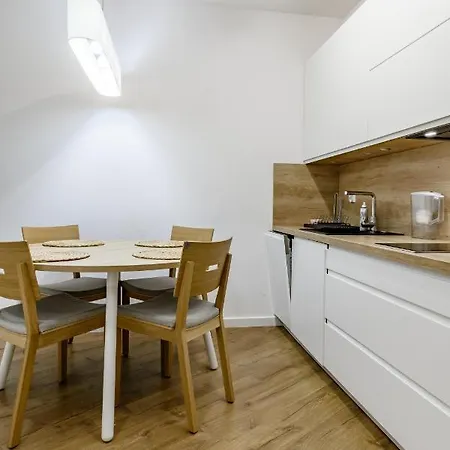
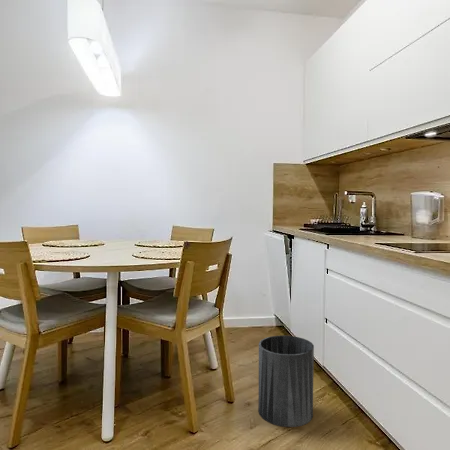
+ trash can [257,335,315,428]
